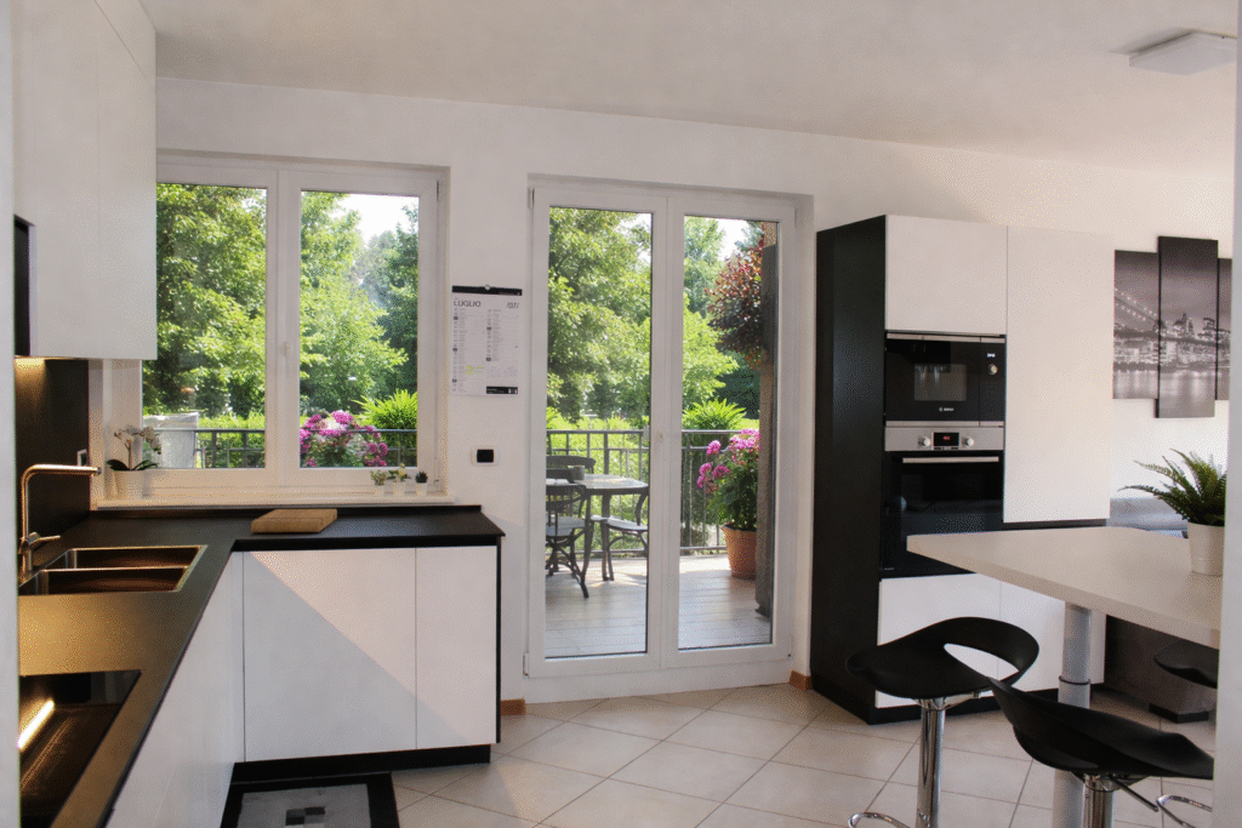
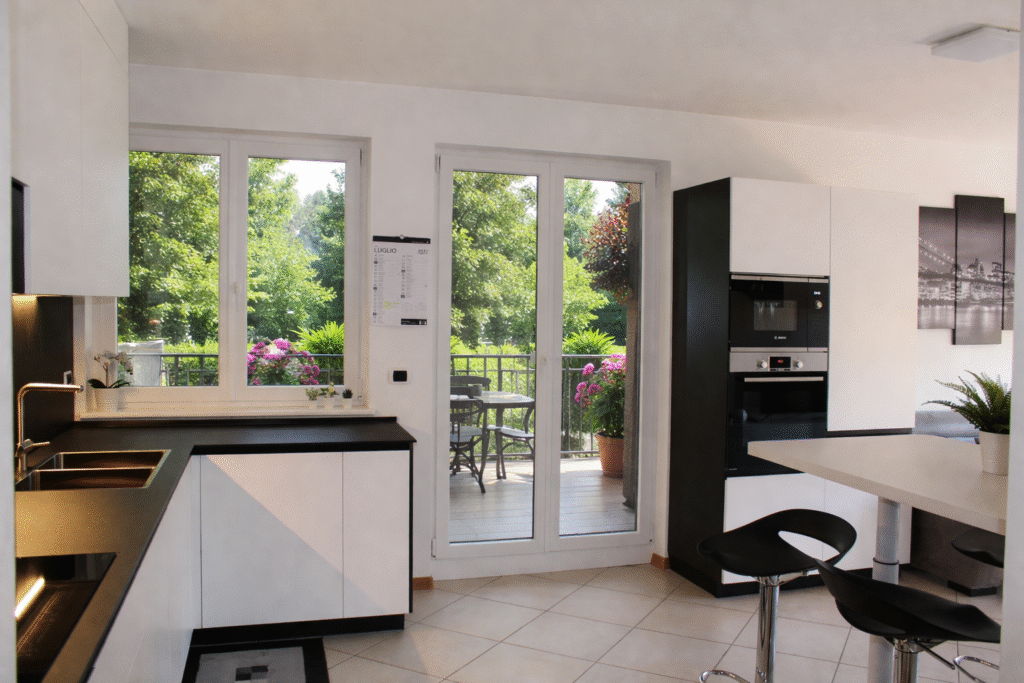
- cutting board [250,508,338,533]
